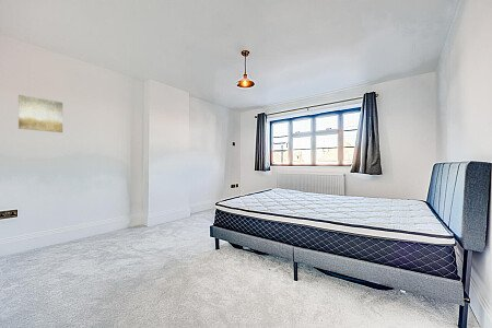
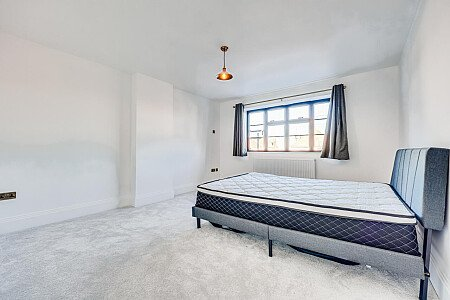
- wall art [17,94,63,133]
